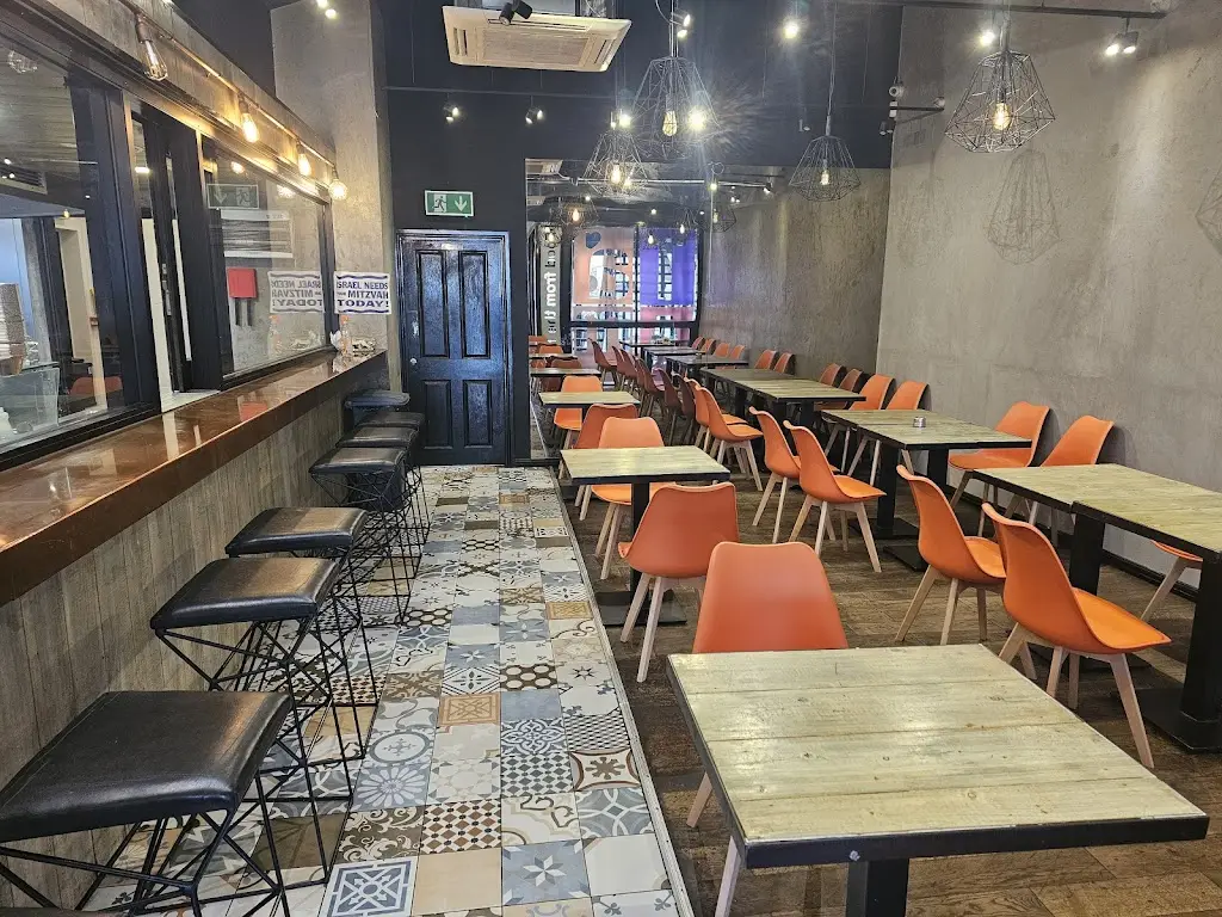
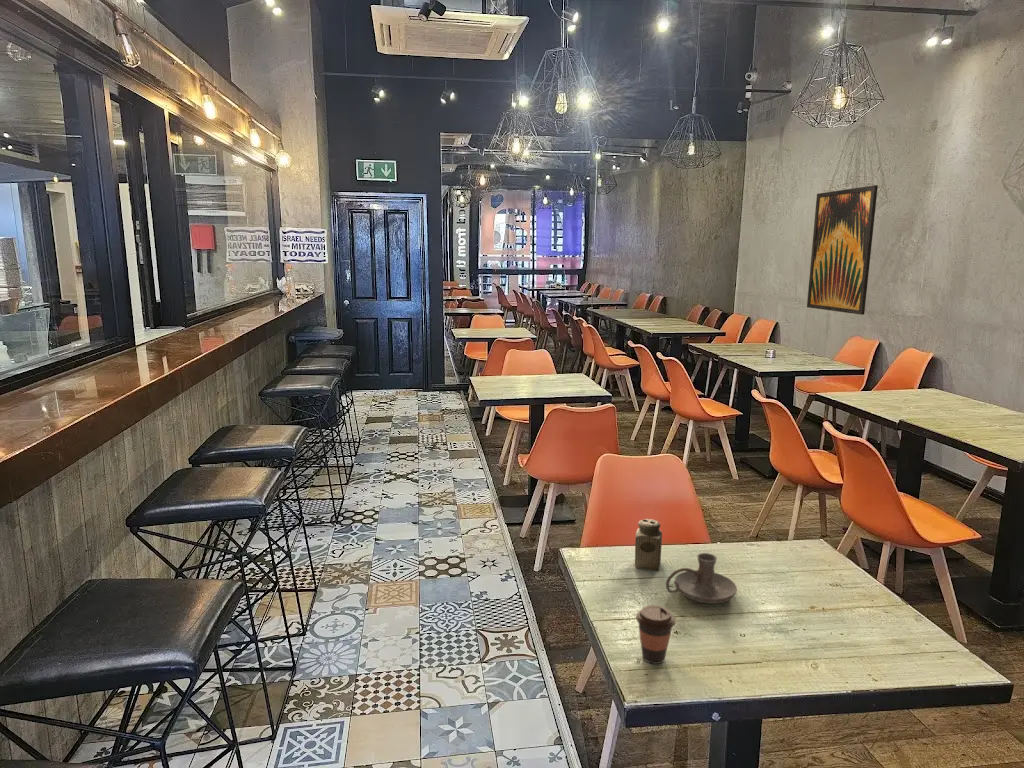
+ salt shaker [634,518,663,572]
+ coffee cup [635,604,676,665]
+ candle holder [665,552,738,605]
+ wall art [806,184,879,316]
